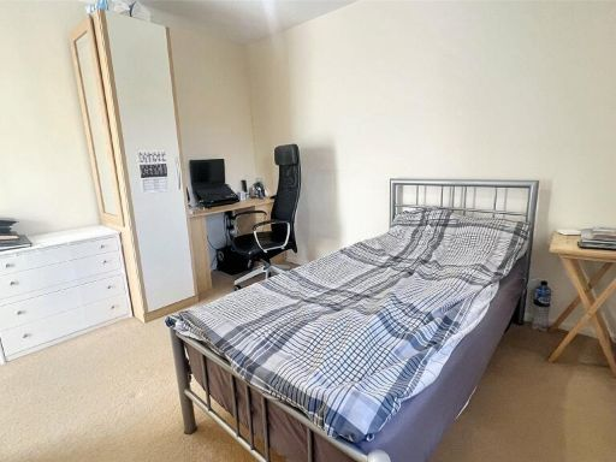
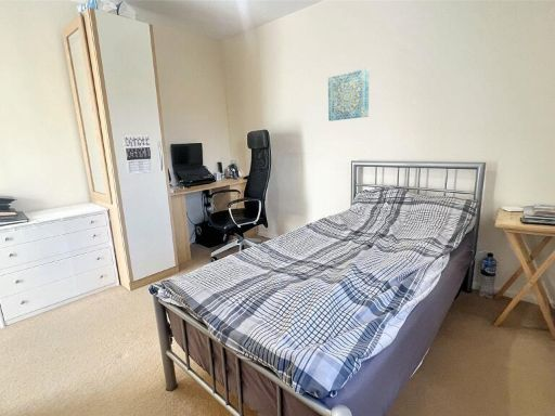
+ wall art [327,67,370,122]
